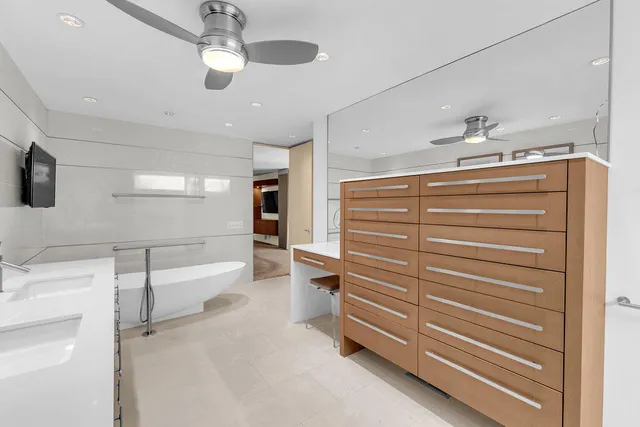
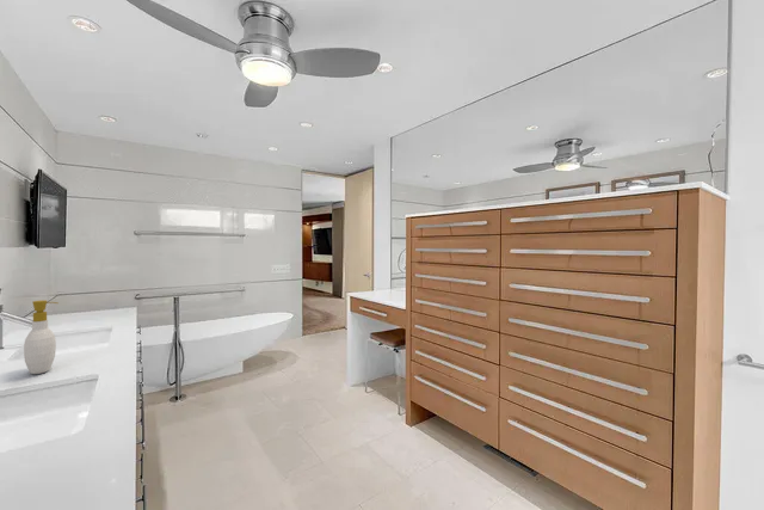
+ soap bottle [23,299,60,375]
